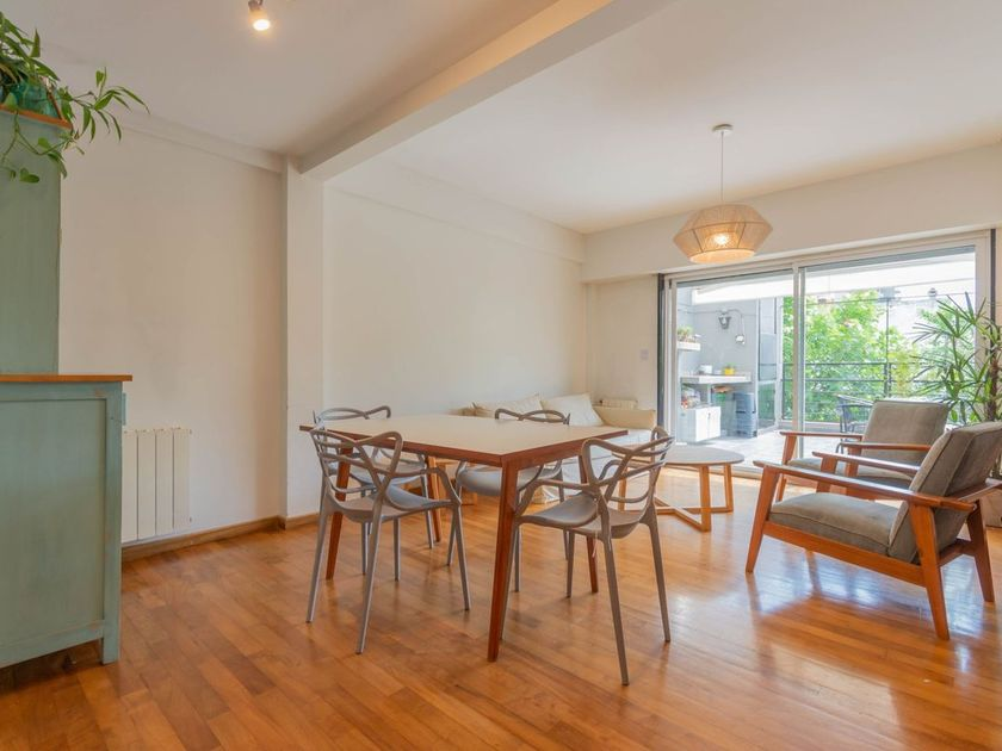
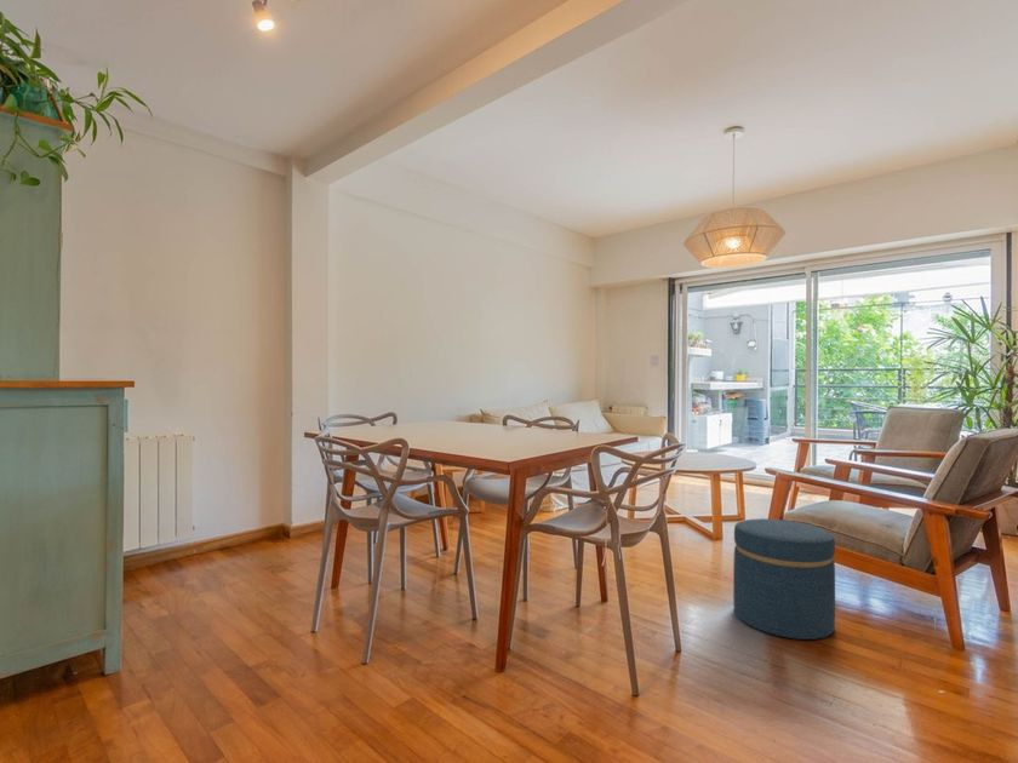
+ ottoman [732,517,836,641]
